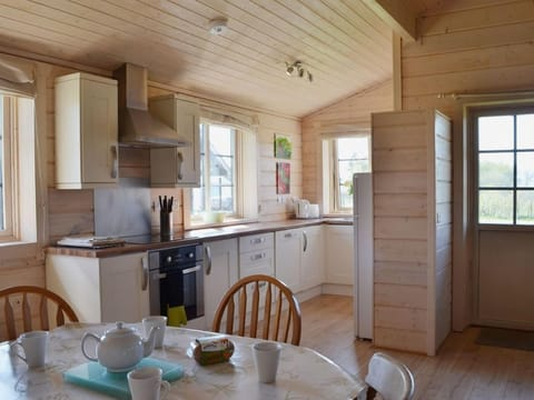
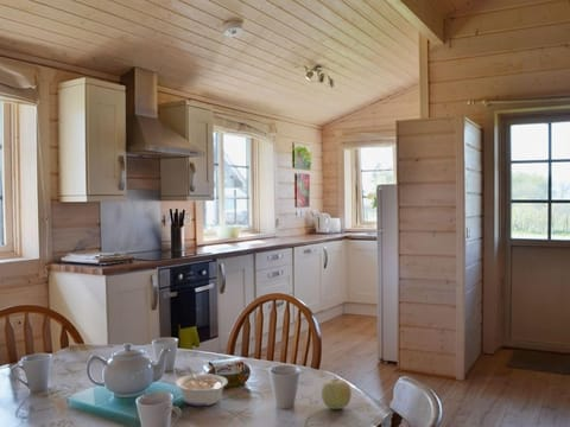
+ fruit [321,375,353,410]
+ legume [175,367,229,407]
